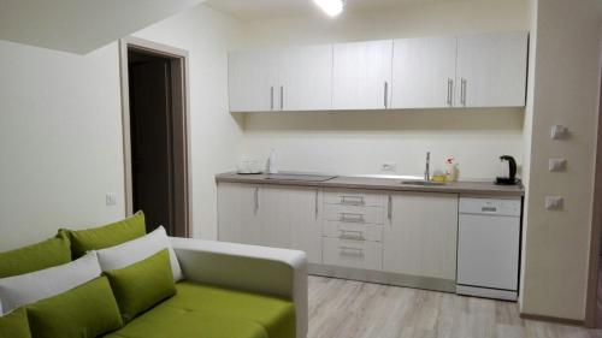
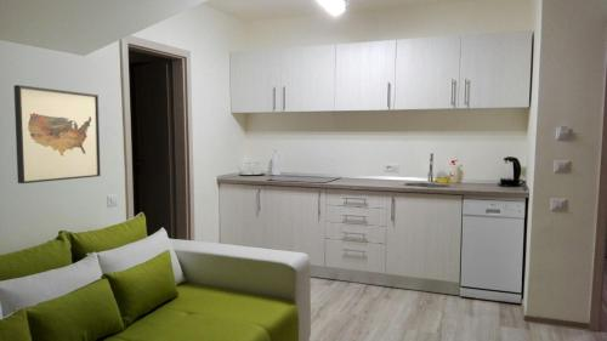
+ wall art [13,84,102,184]
